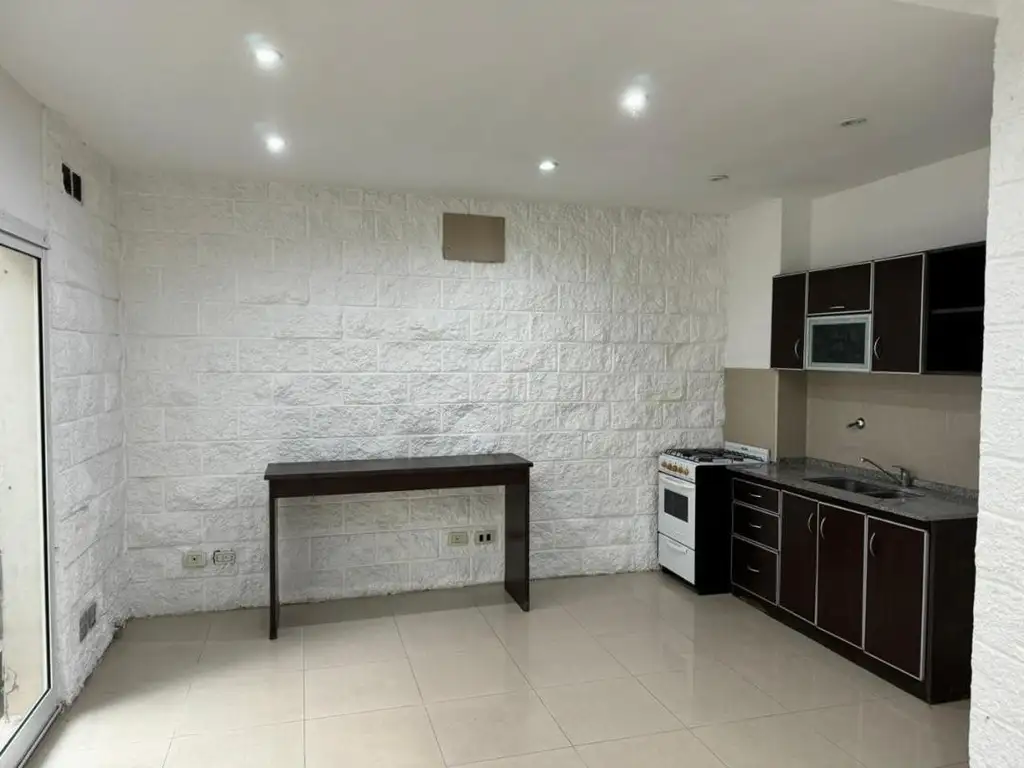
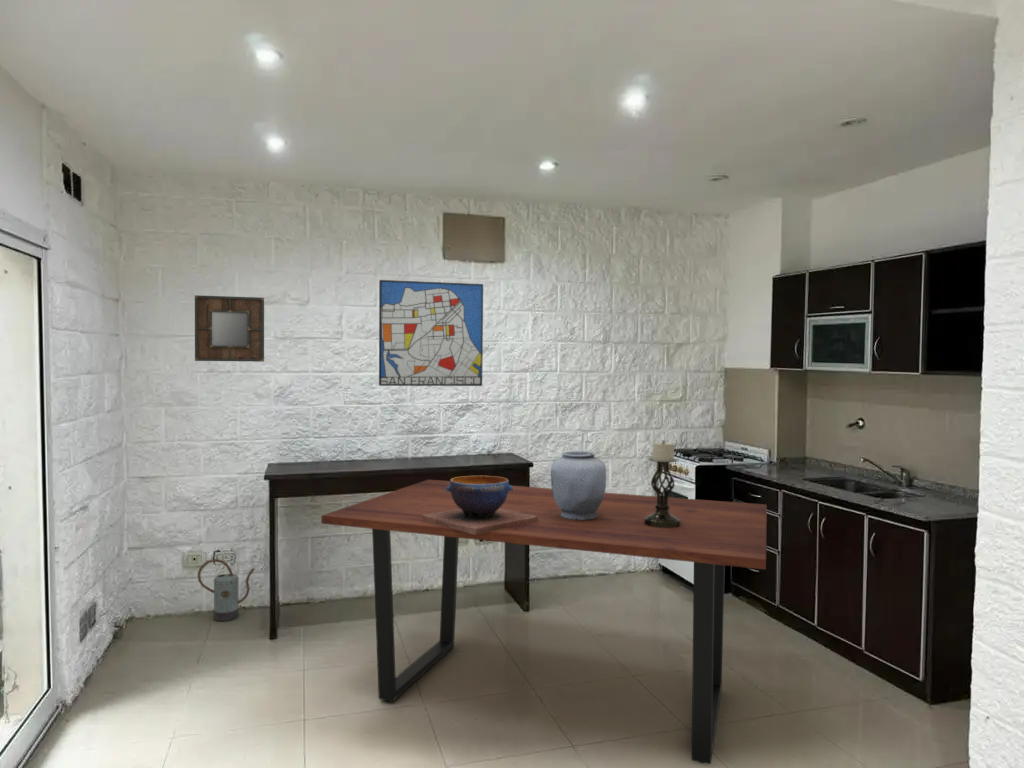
+ wall art [378,279,484,387]
+ home mirror [194,294,265,363]
+ decorative bowl [422,475,538,535]
+ vase [550,450,607,520]
+ dining table [320,479,768,765]
+ watering can [197,558,256,622]
+ candle holder [644,439,681,528]
